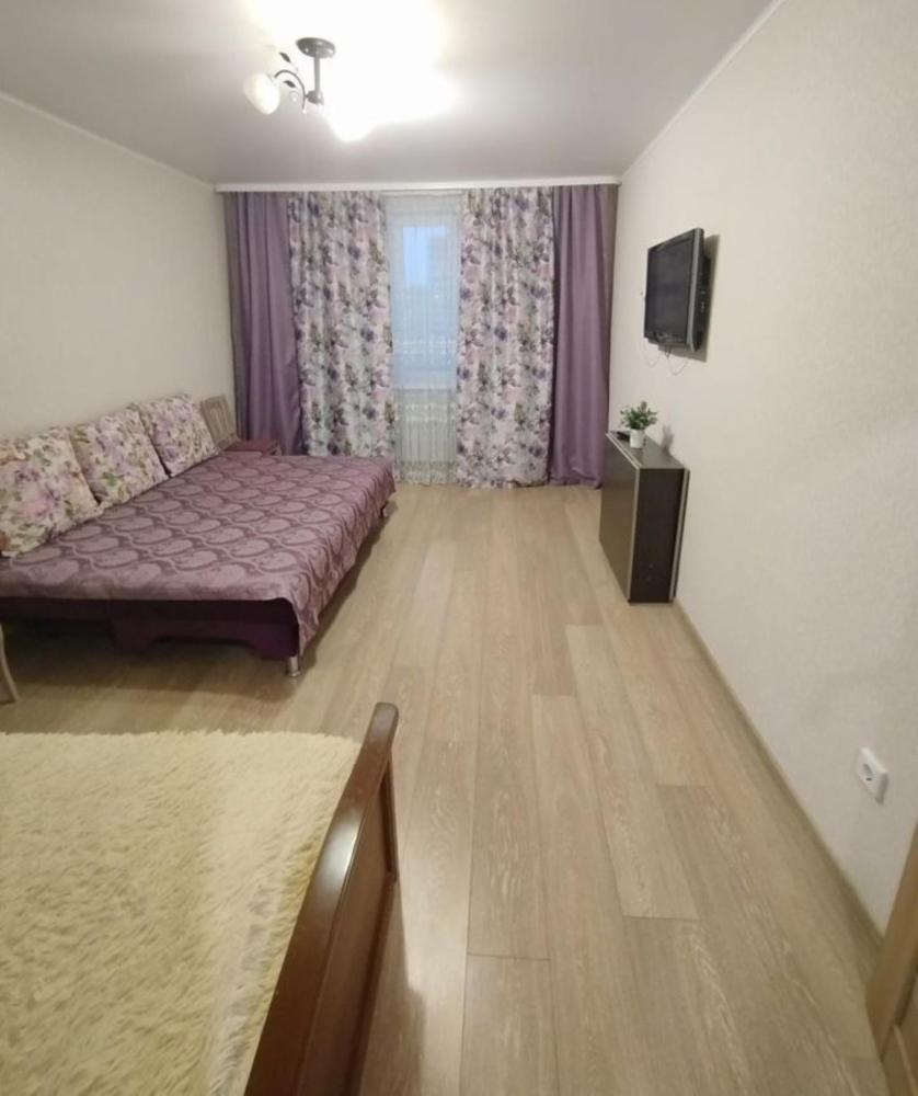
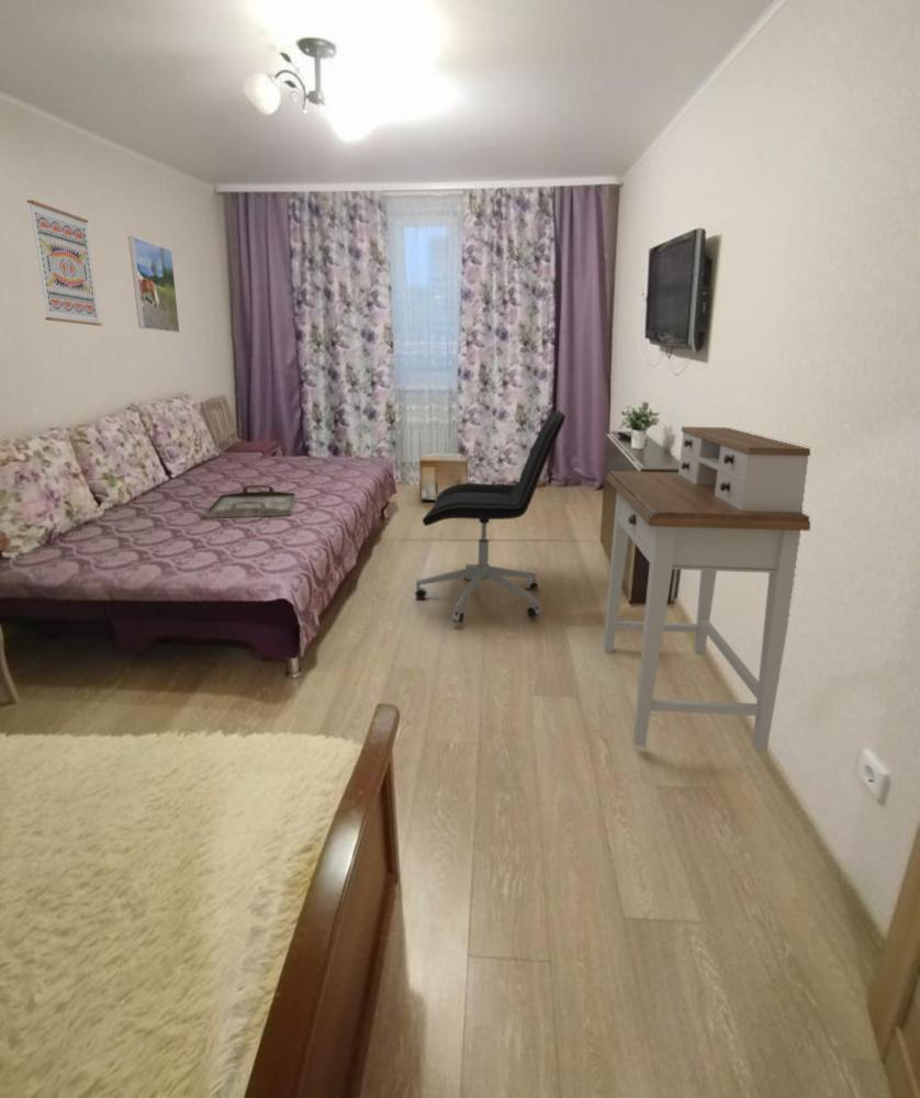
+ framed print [127,235,181,334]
+ office chair [414,410,566,625]
+ desk [603,426,811,753]
+ serving tray [204,484,298,519]
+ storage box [418,451,469,501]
+ wall art [26,199,103,327]
